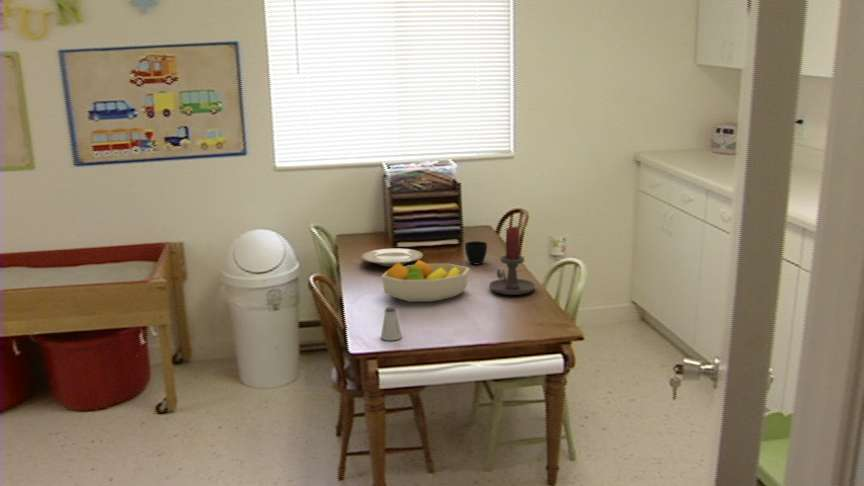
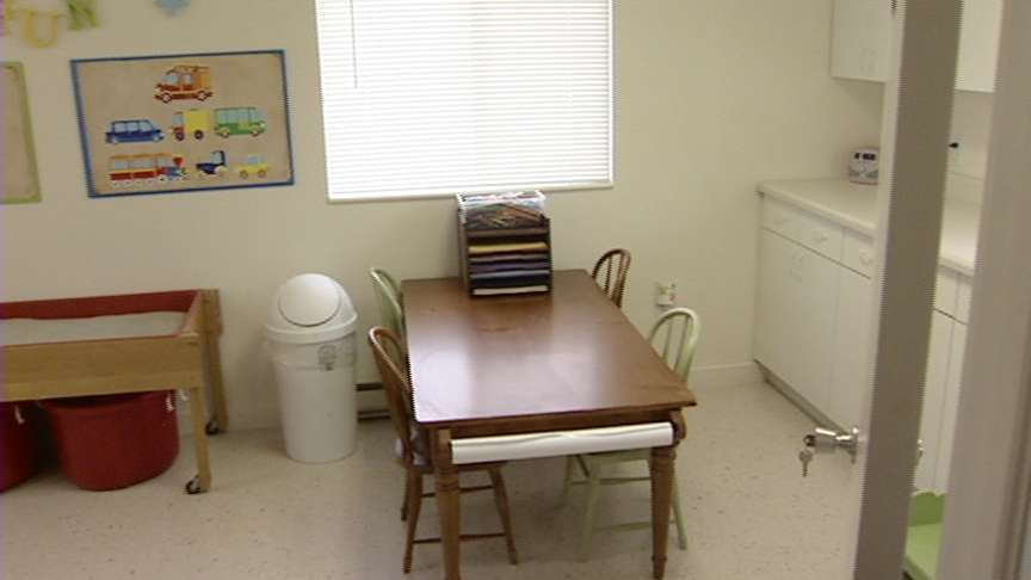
- fruit bowl [381,259,470,303]
- cup [464,240,488,265]
- plate [360,247,424,267]
- candle holder [488,225,536,296]
- saltshaker [380,306,403,341]
